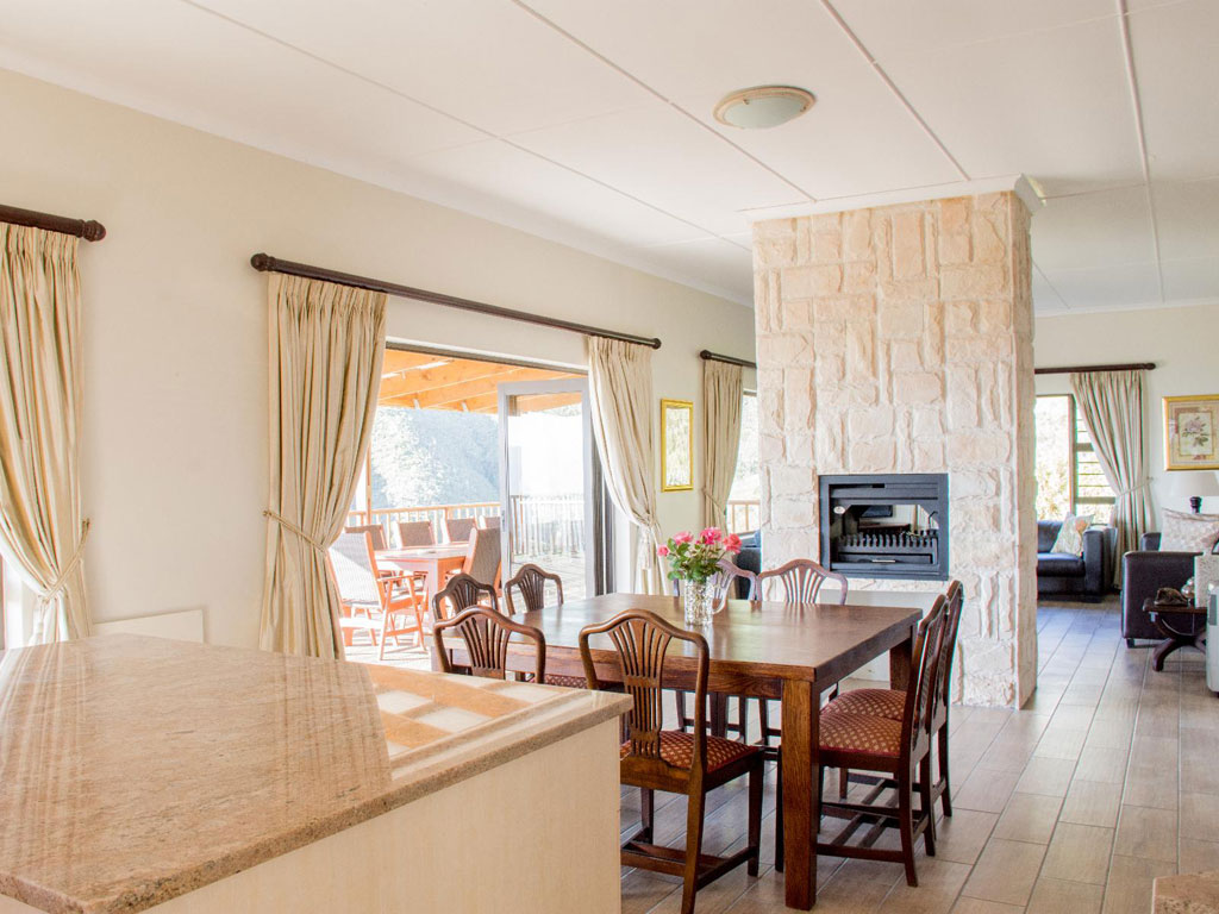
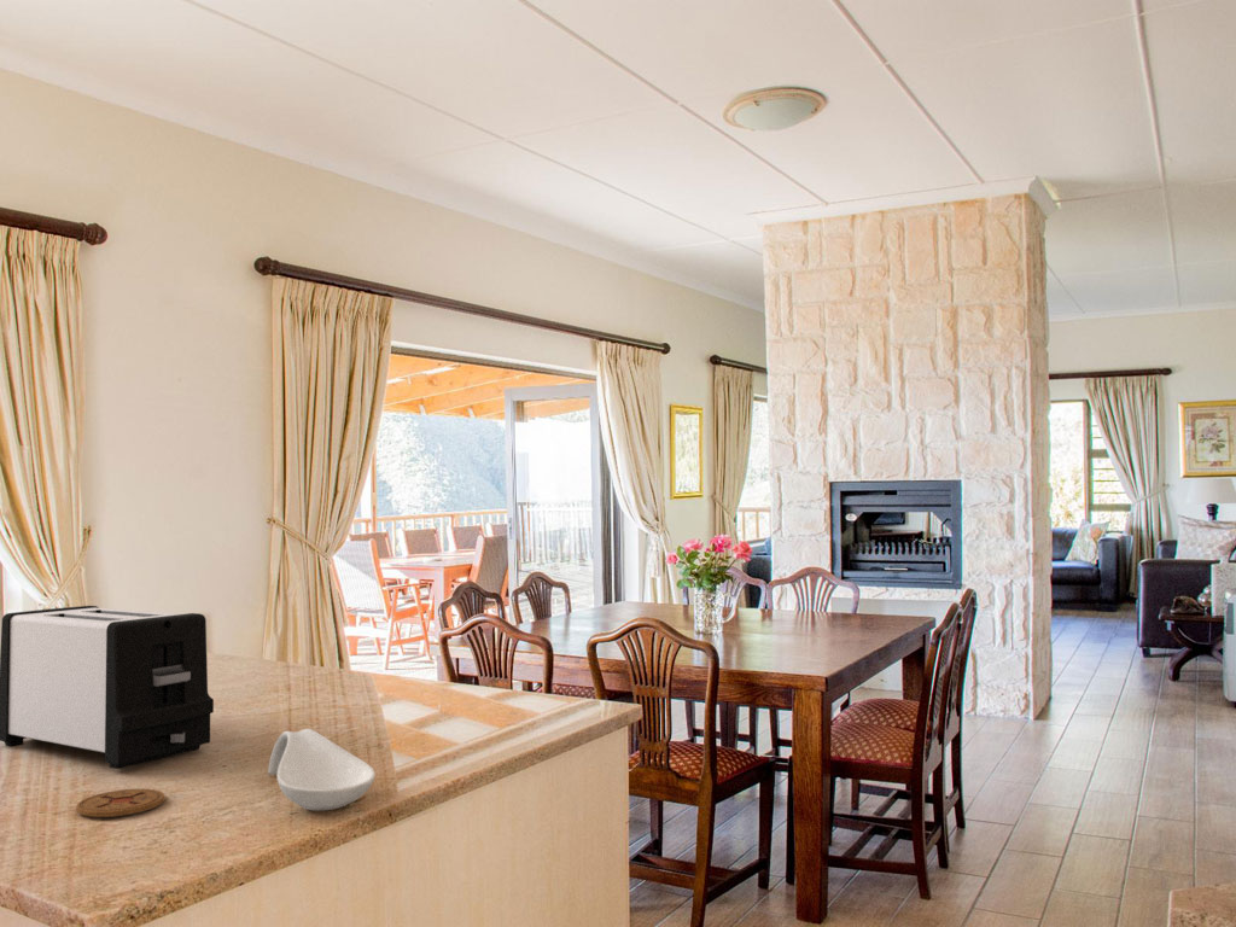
+ toaster [0,605,215,770]
+ spoon rest [267,728,377,811]
+ coaster [75,788,167,818]
